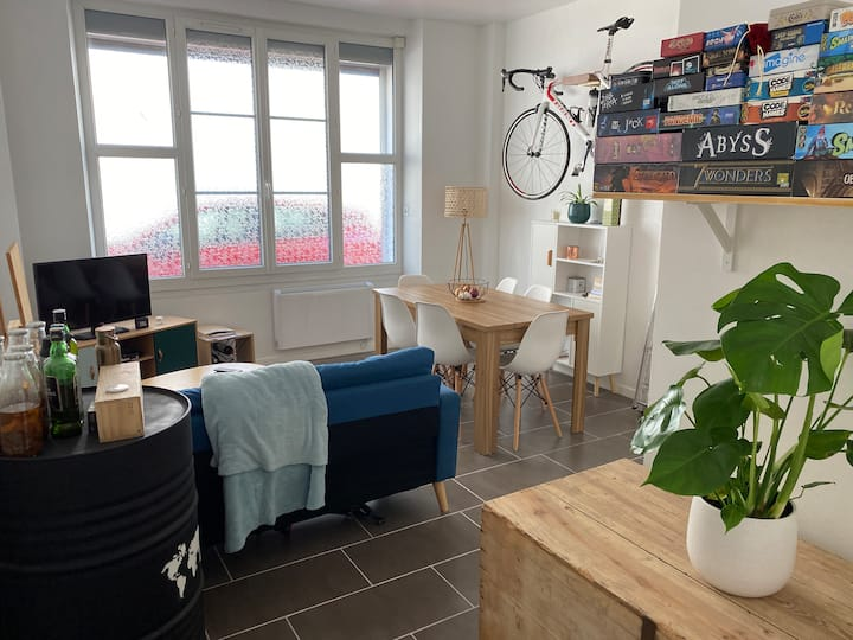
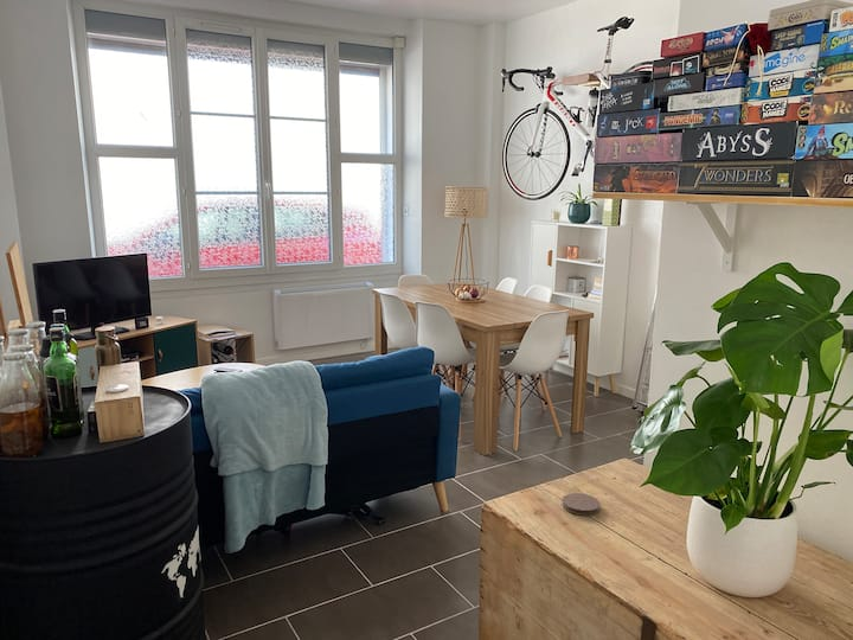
+ coaster [562,492,602,517]
